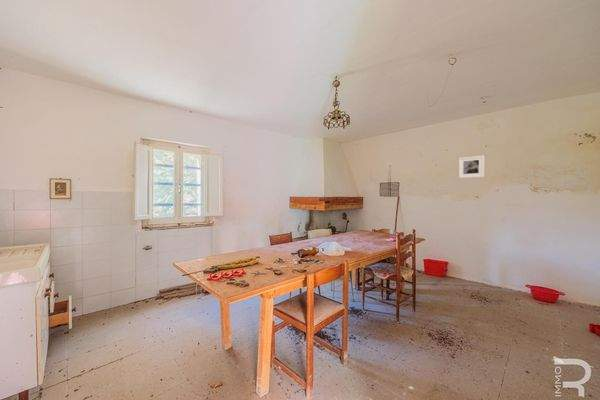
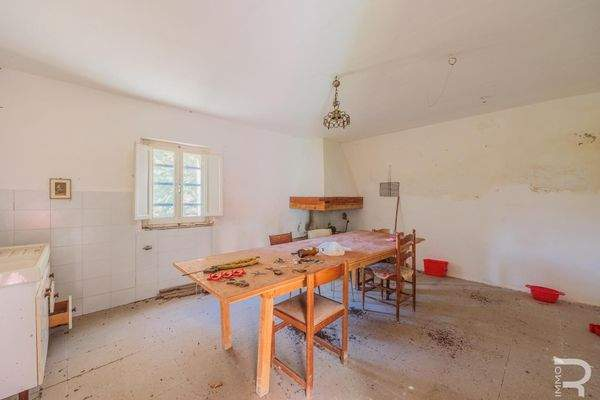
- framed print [458,154,485,179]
